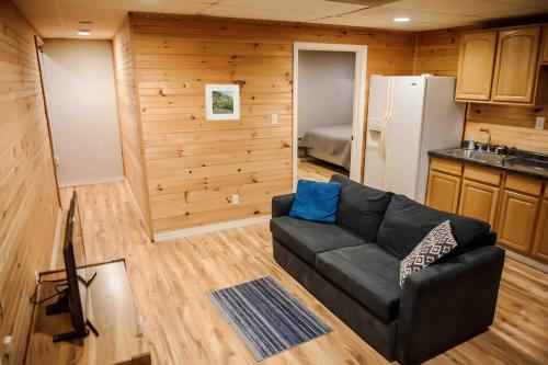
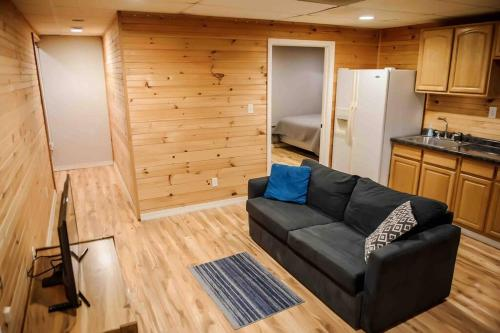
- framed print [204,83,241,122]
